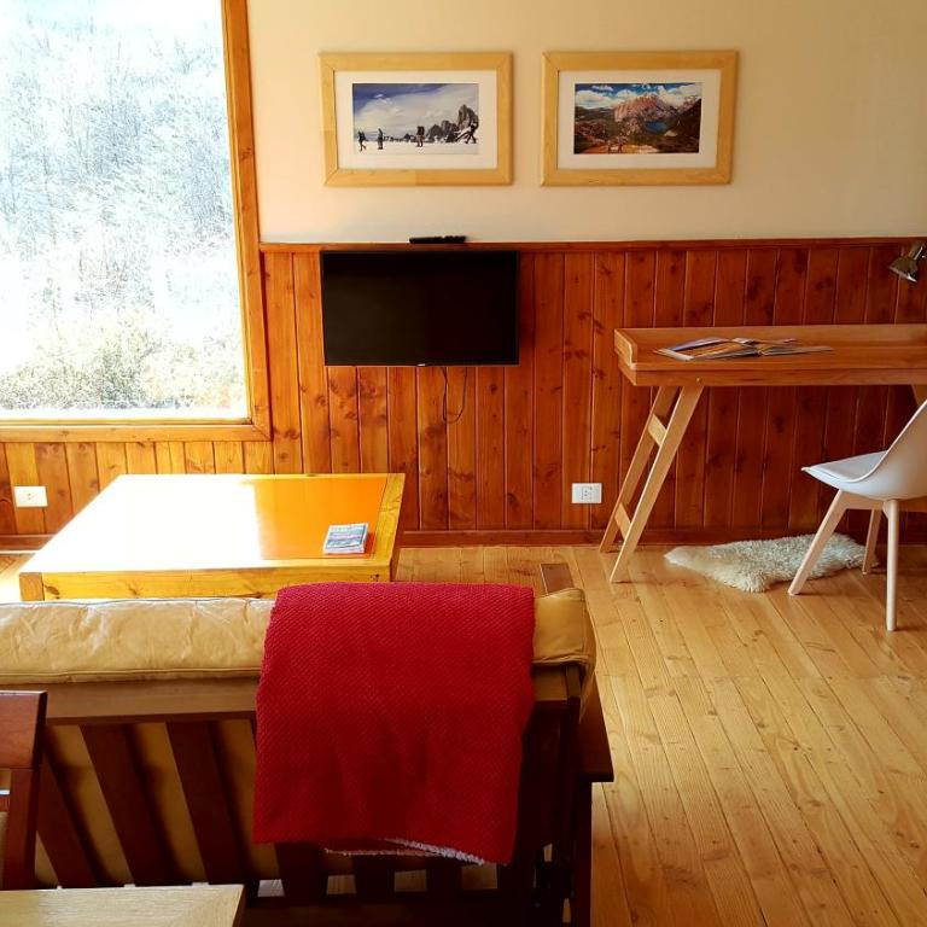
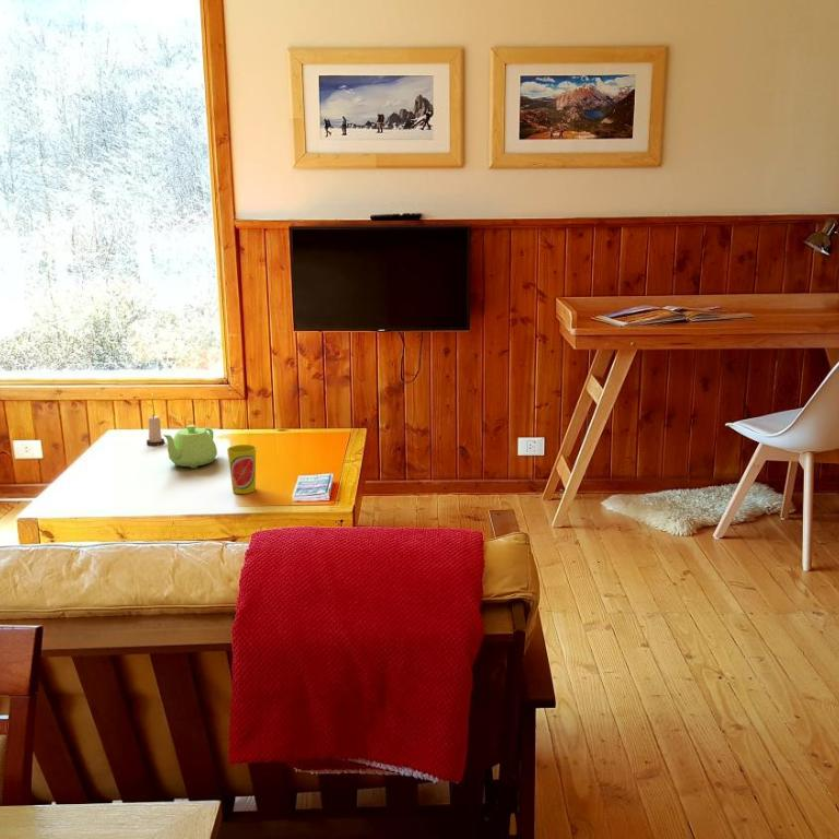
+ cup [226,444,257,495]
+ candle [145,413,166,447]
+ teapot [162,424,218,469]
